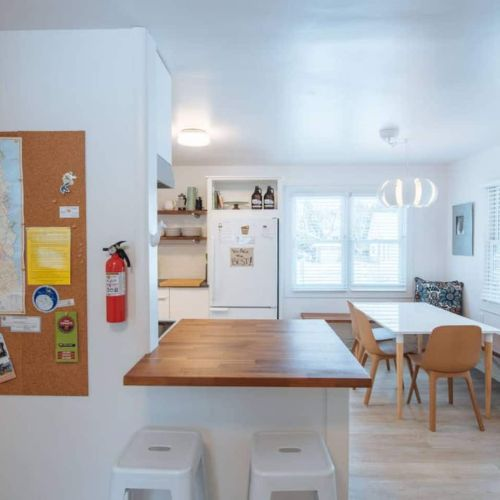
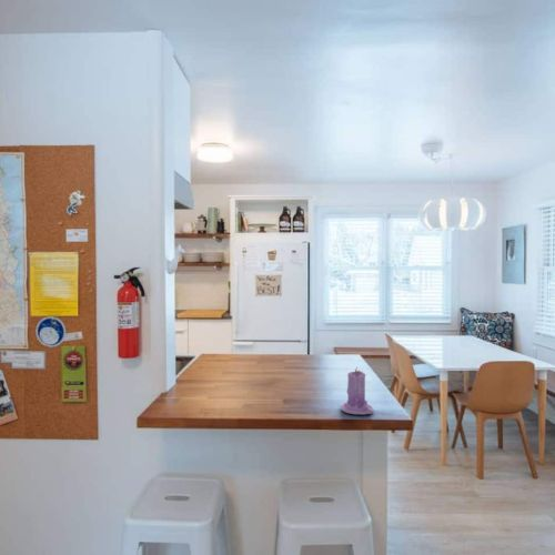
+ candle [340,365,374,416]
